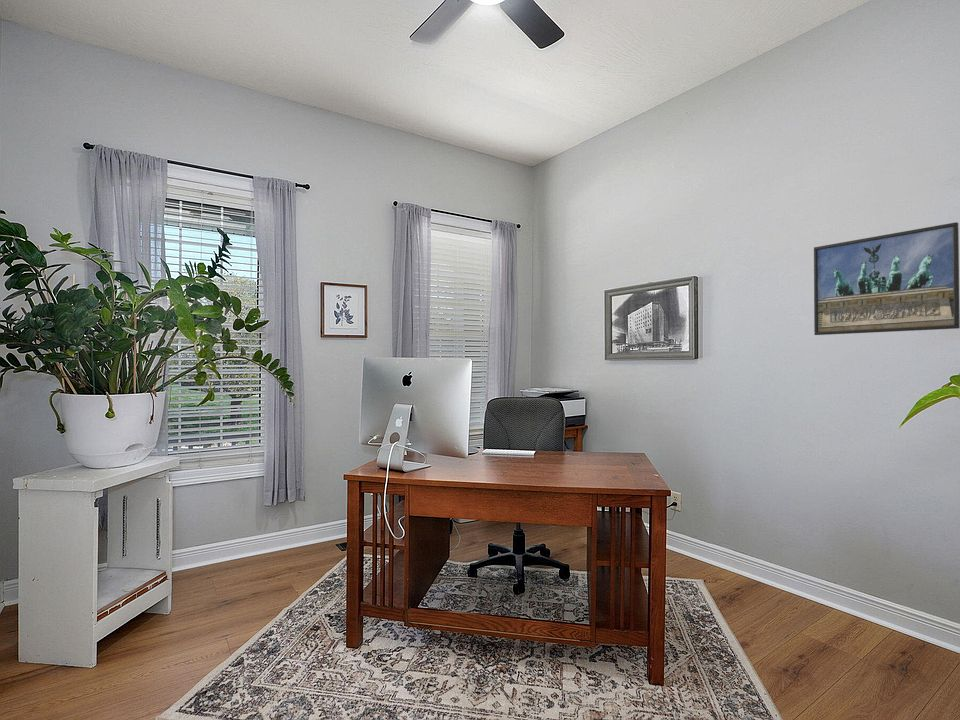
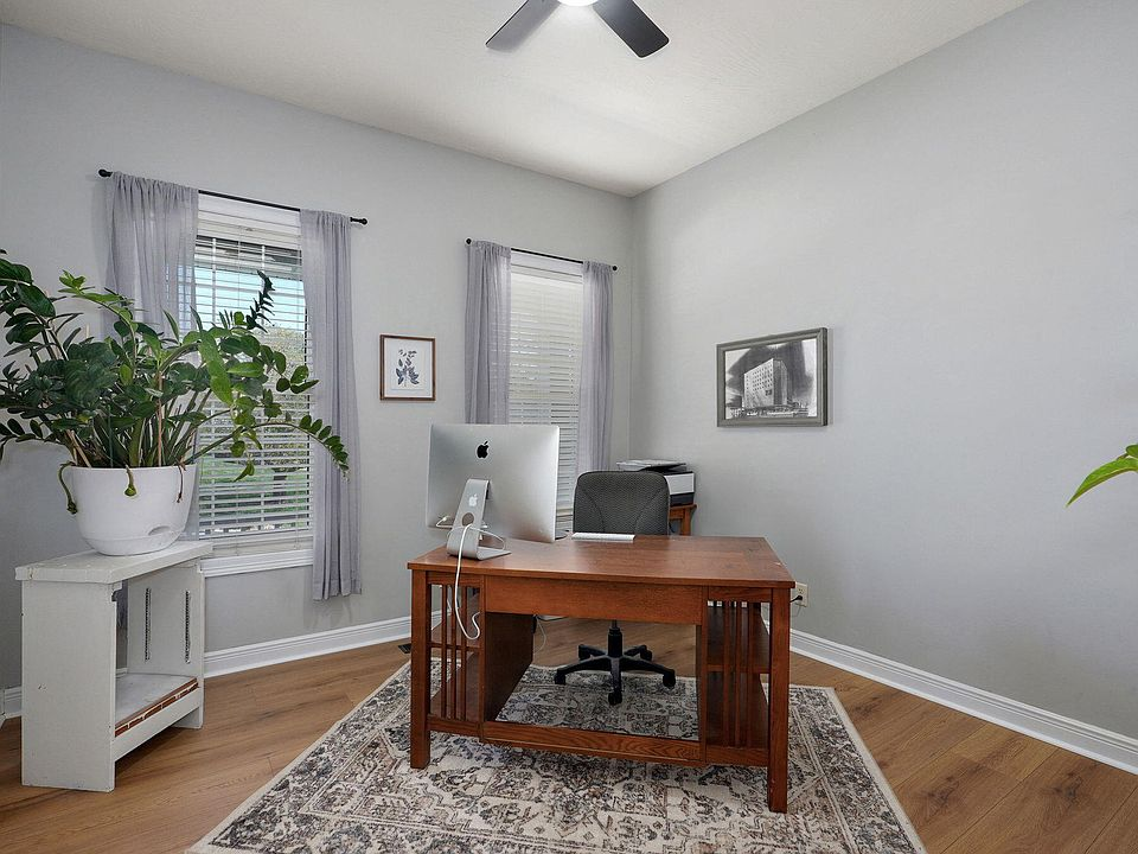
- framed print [813,221,960,336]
